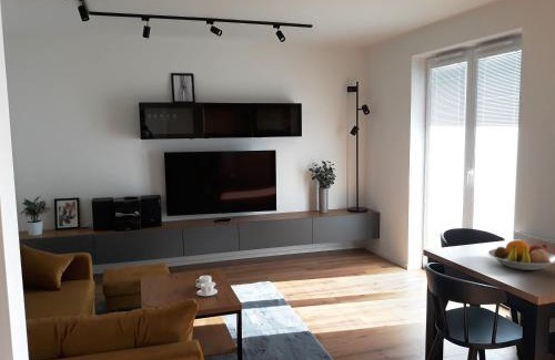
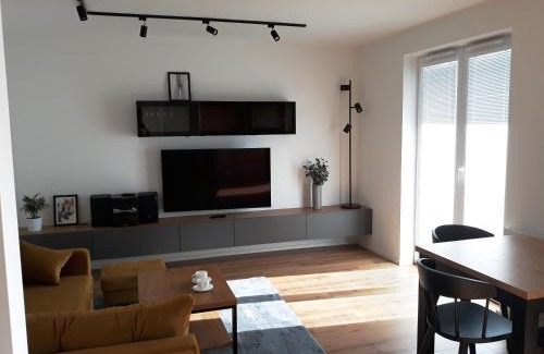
- fruit bowl [486,238,555,271]
